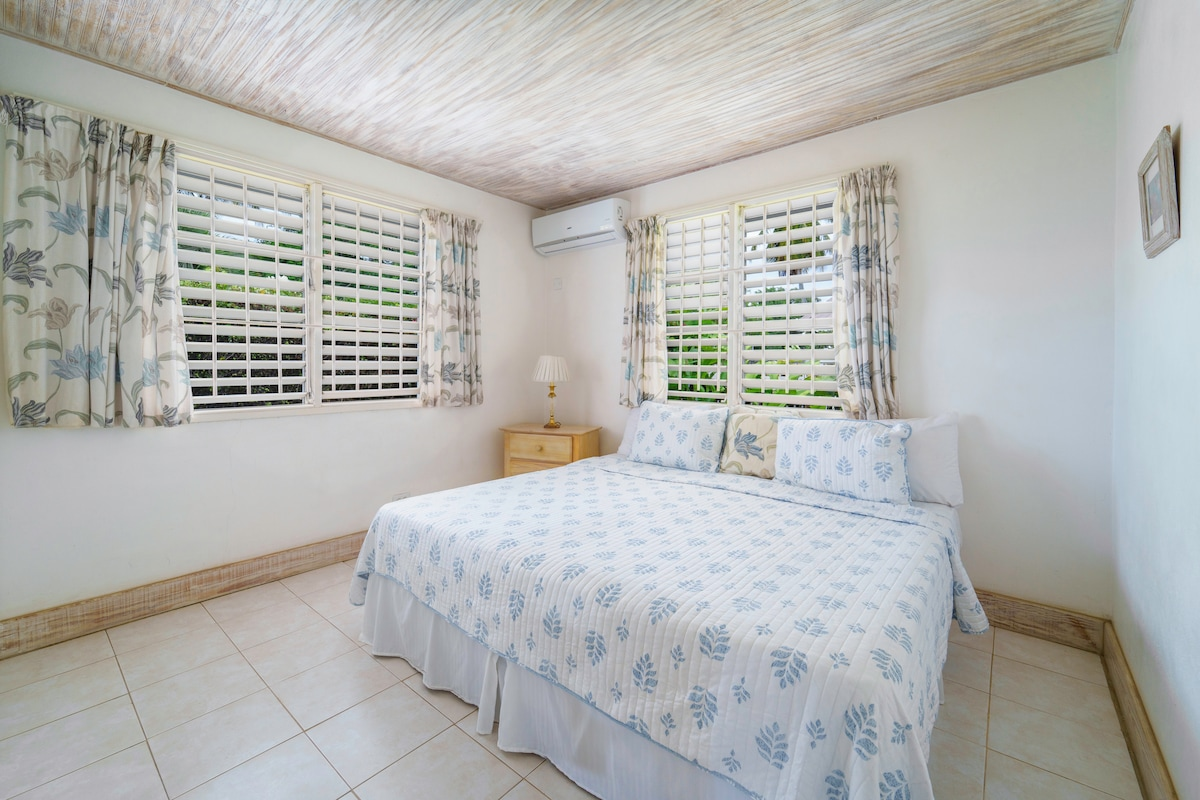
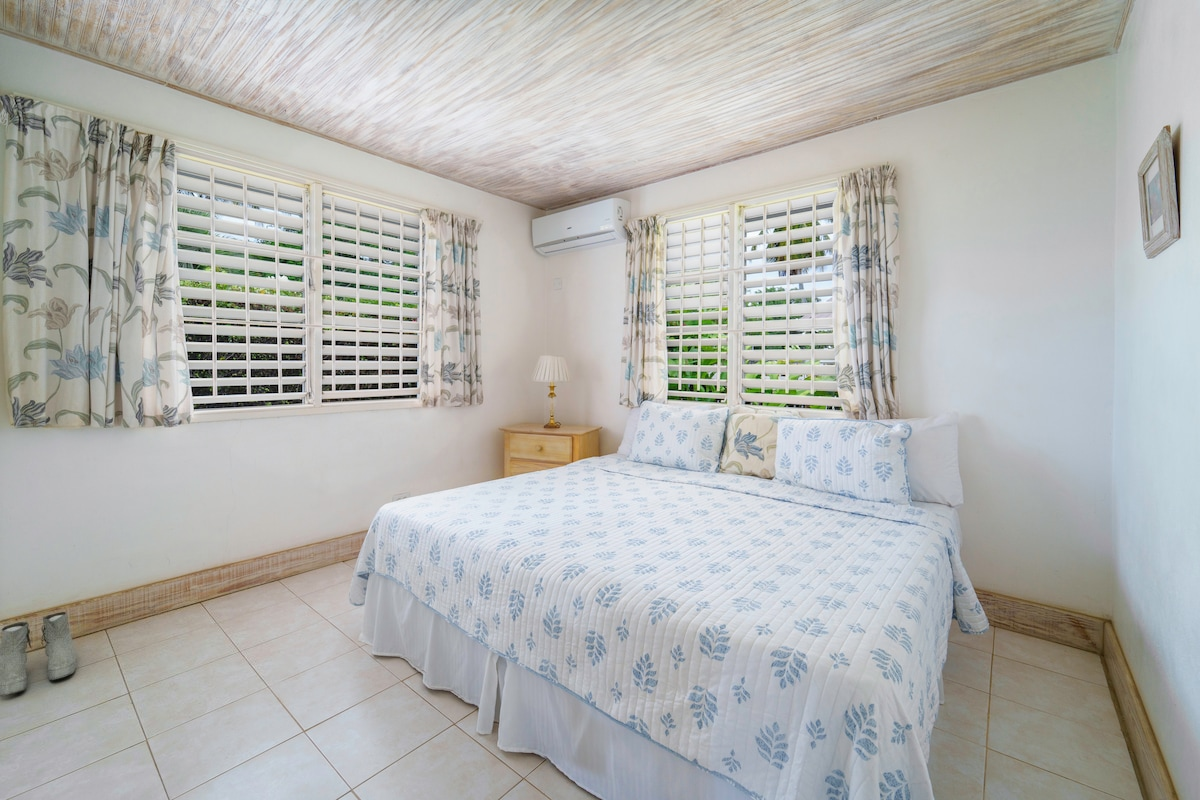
+ boots [0,611,77,697]
